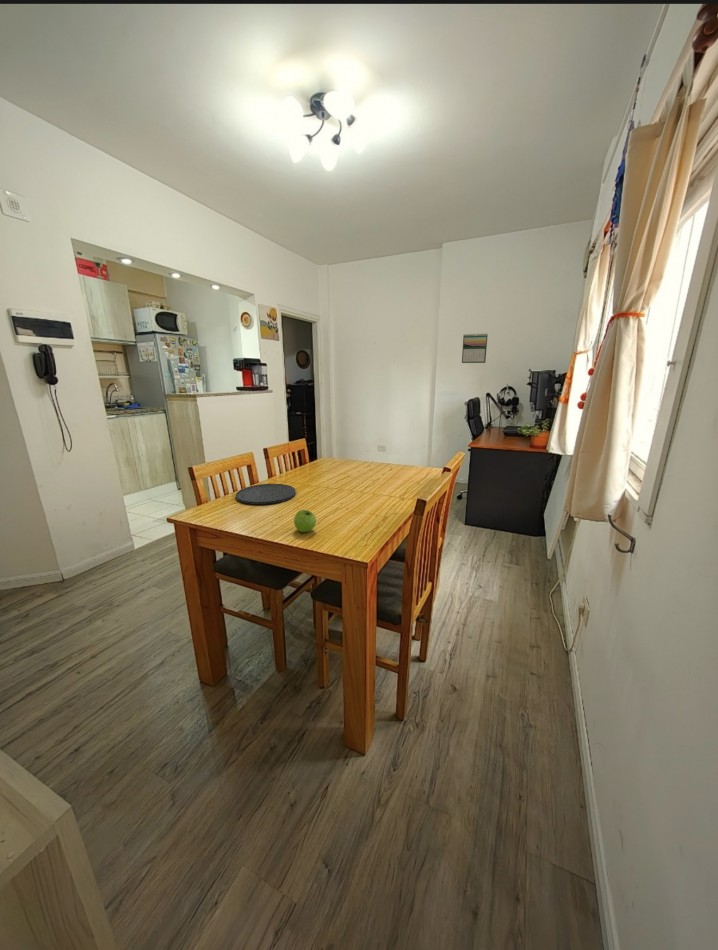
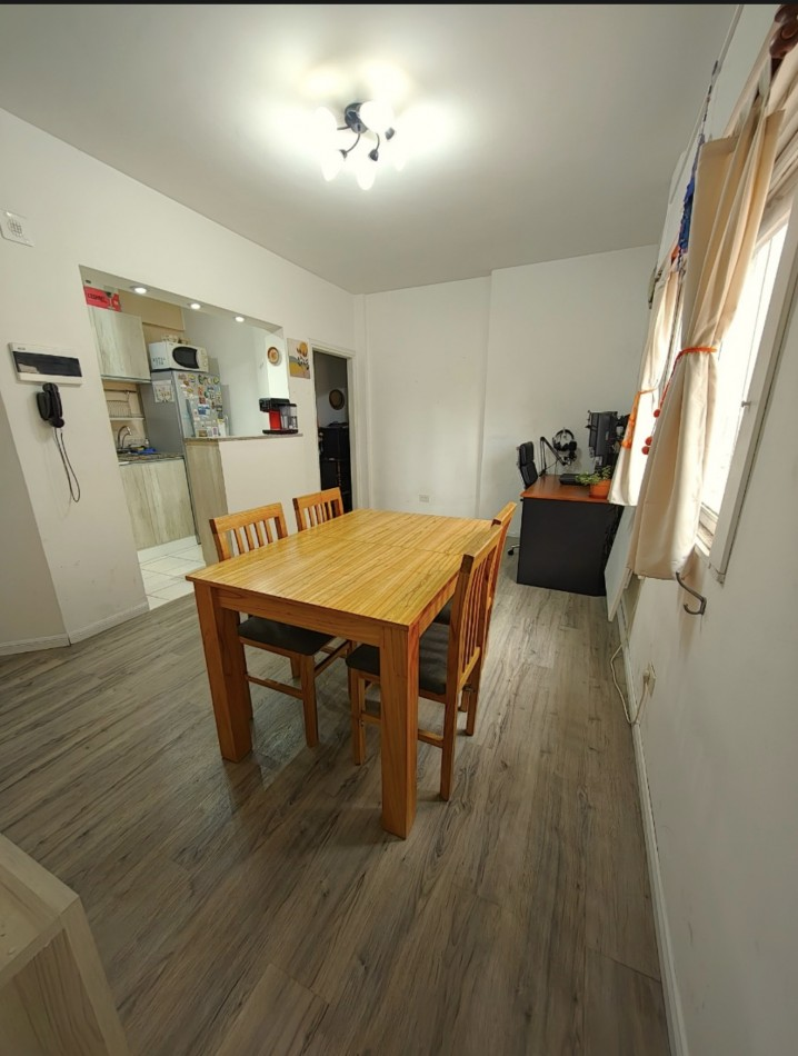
- calendar [461,332,488,364]
- plate [235,483,297,506]
- fruit [293,509,317,533]
